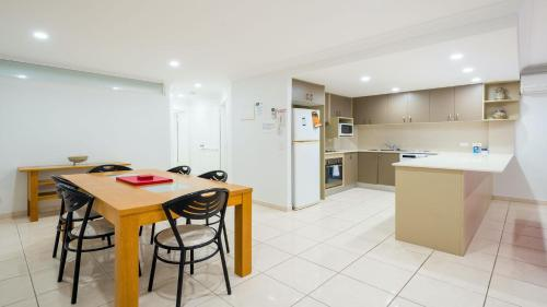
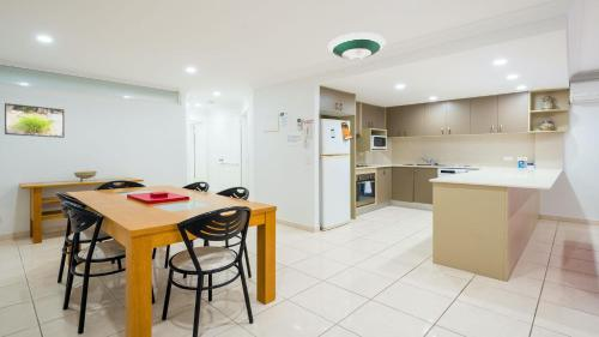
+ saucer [327,31,387,62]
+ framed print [4,102,66,139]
